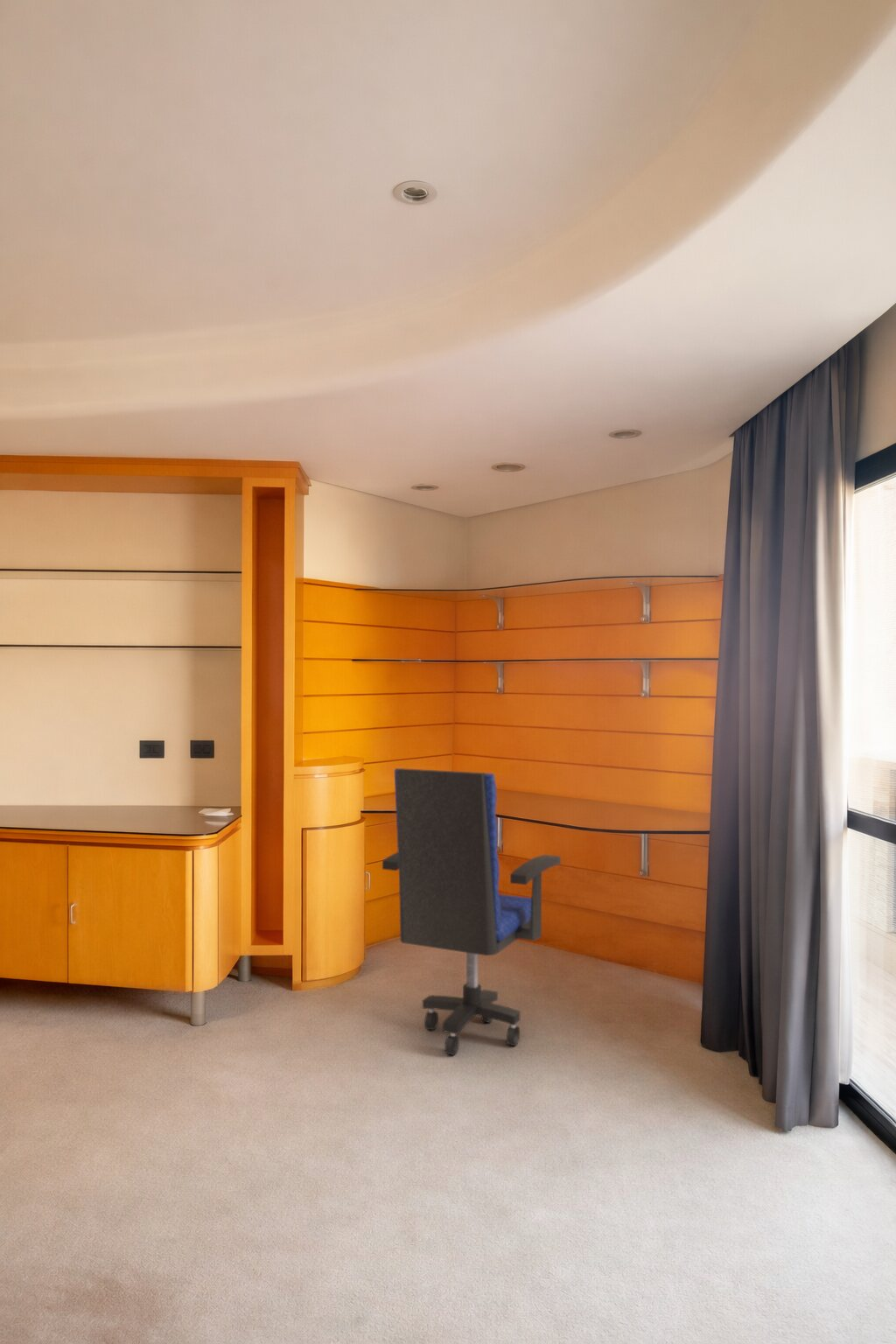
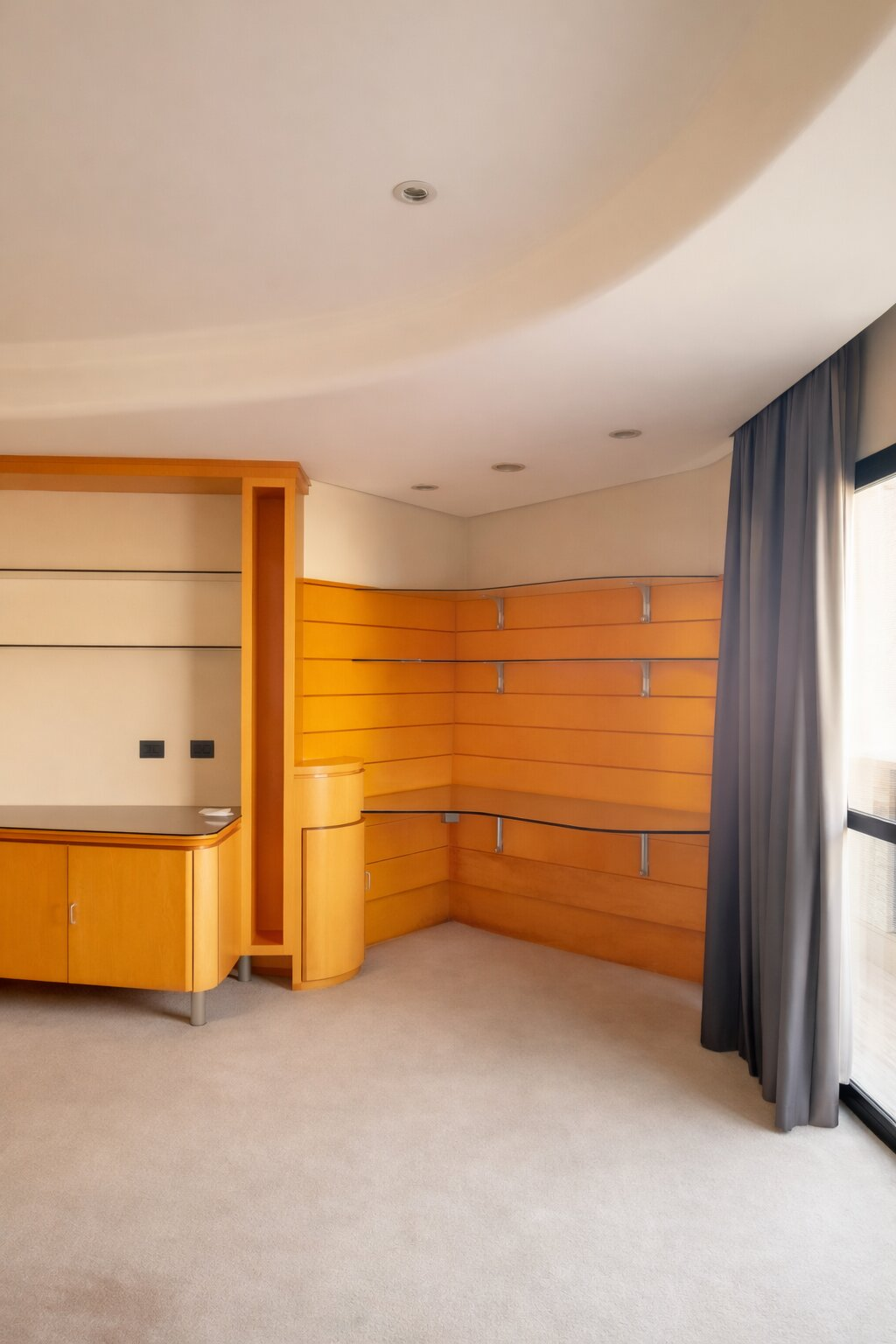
- office chair [381,767,562,1056]
